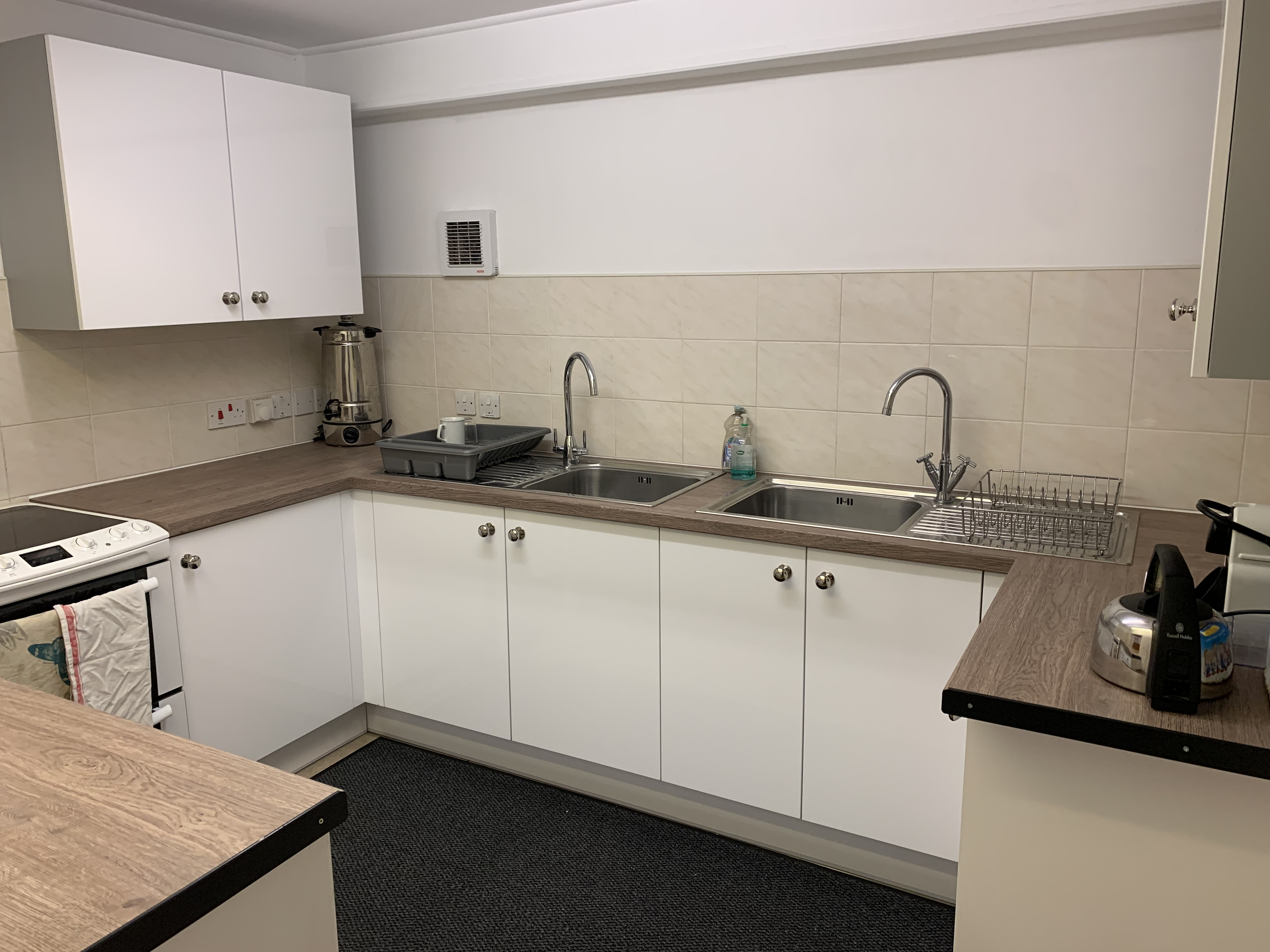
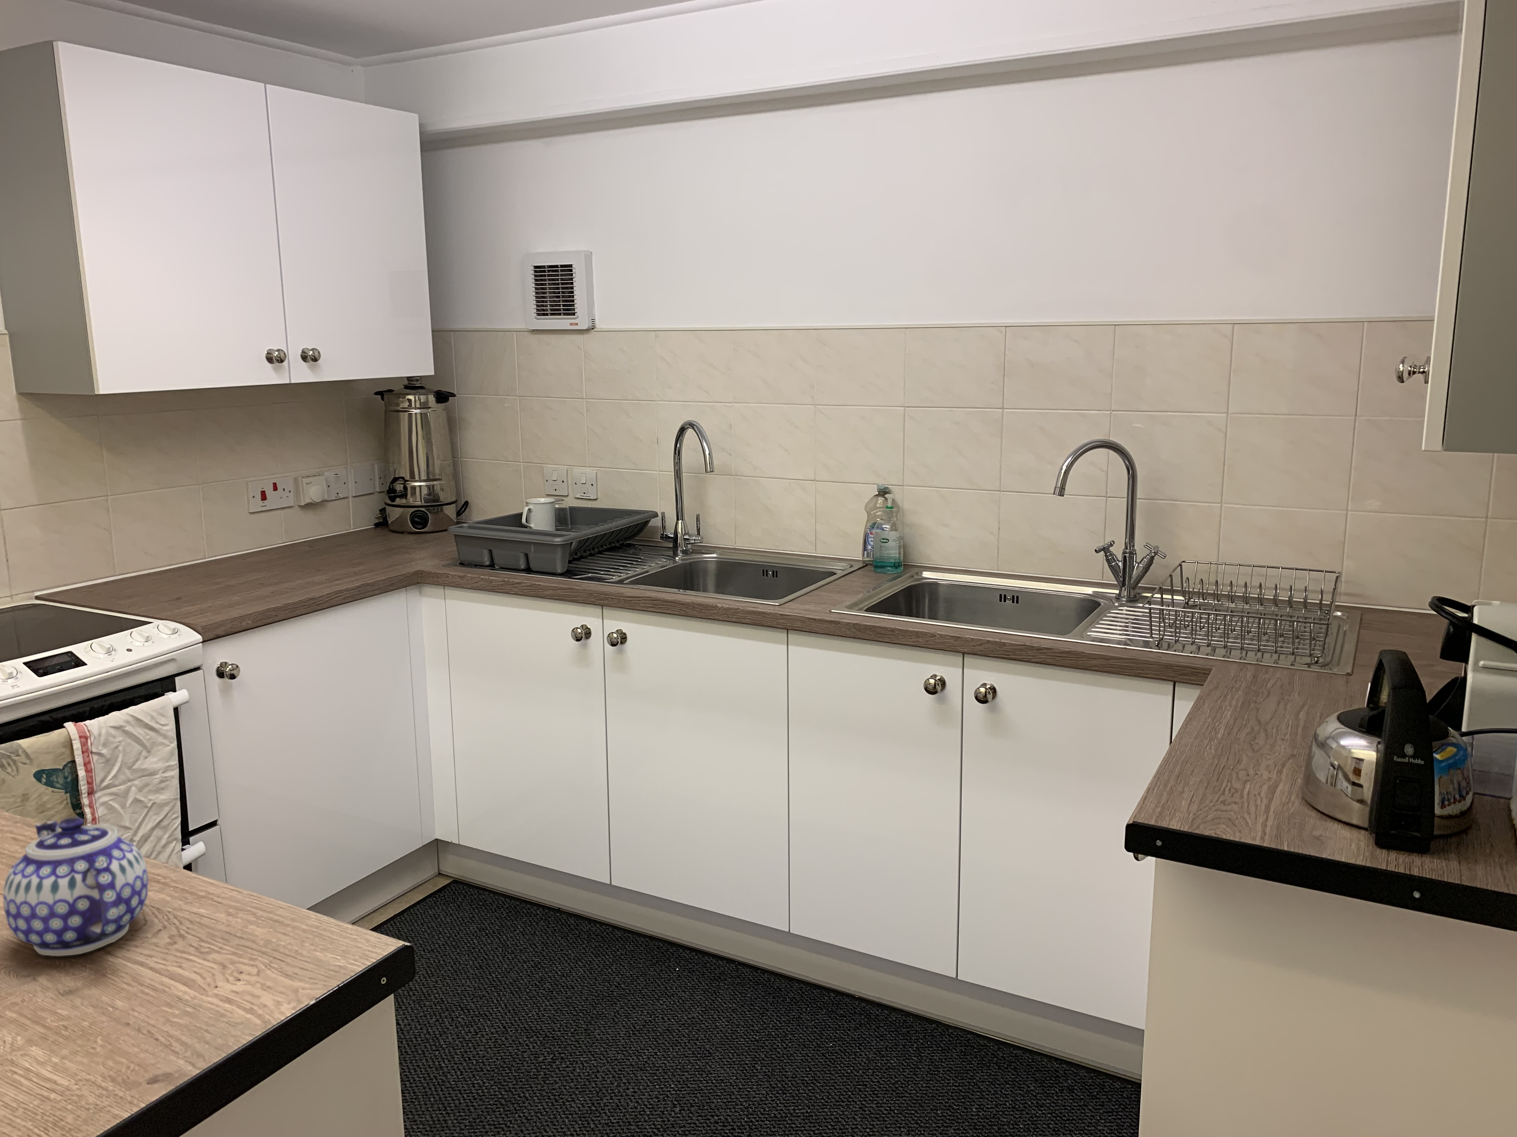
+ teapot [2,816,148,957]
